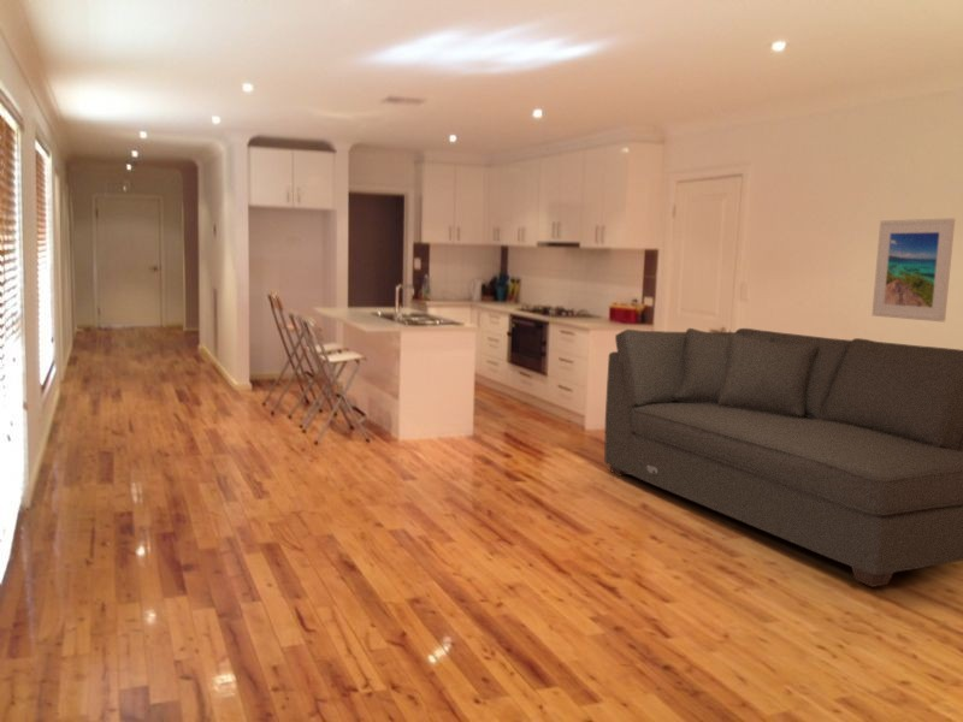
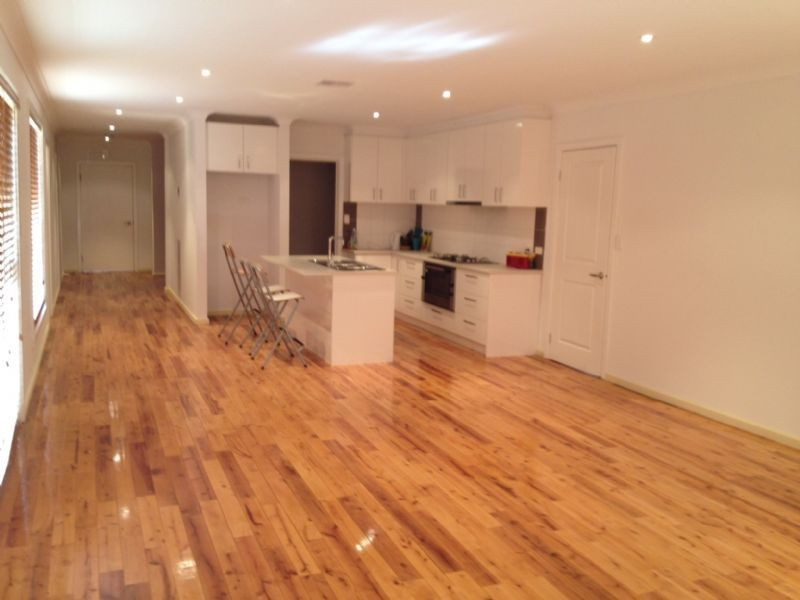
- sofa [603,327,963,588]
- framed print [870,218,956,322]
